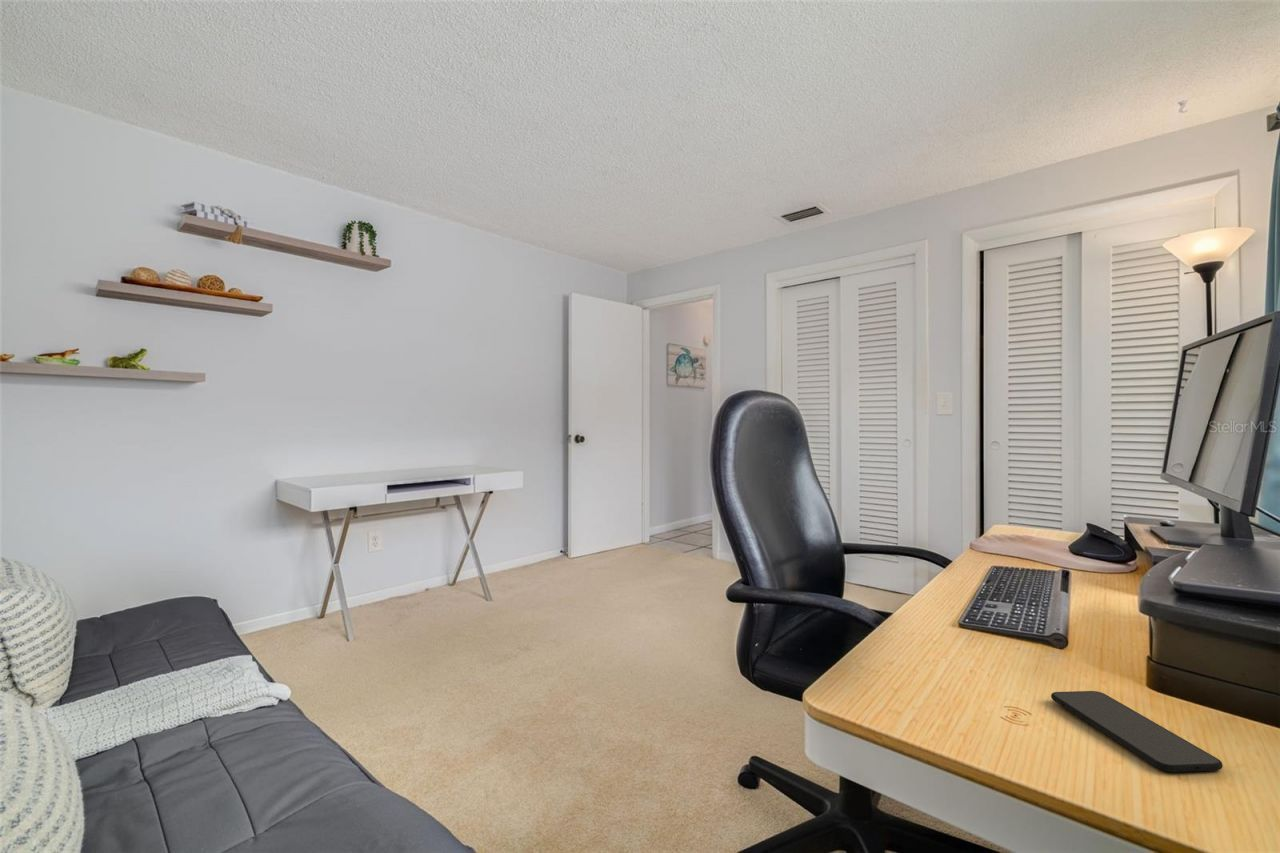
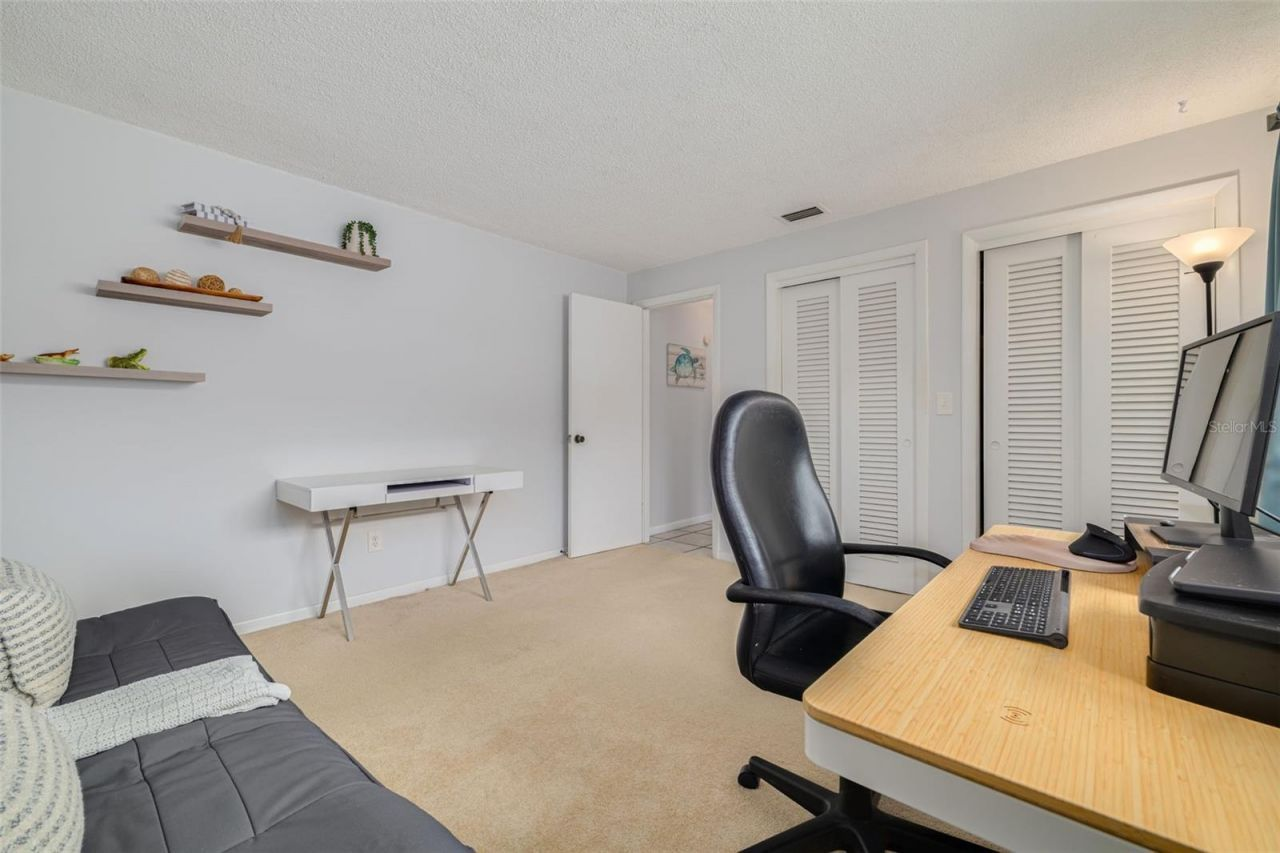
- smartphone [1050,690,1224,773]
